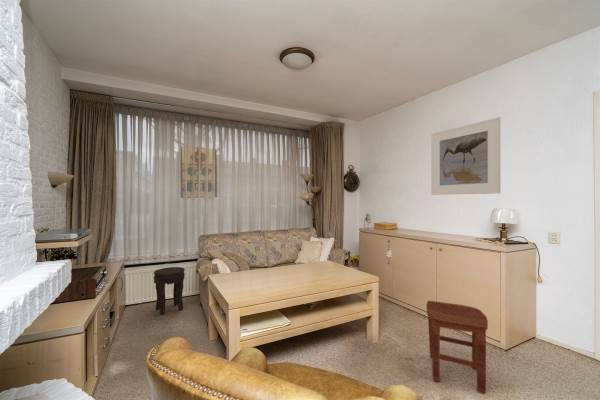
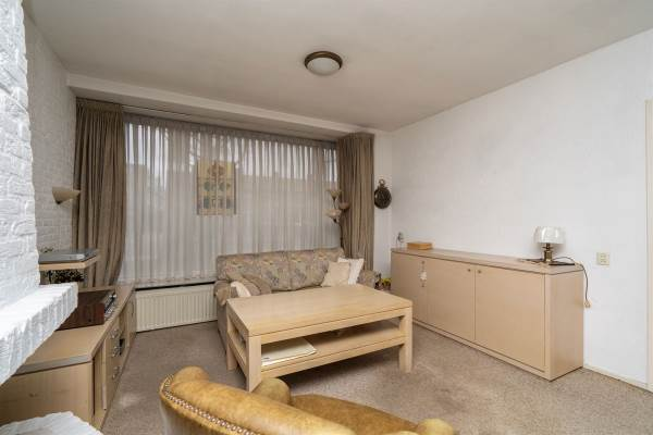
- side table [153,266,186,316]
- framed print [430,116,501,196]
- stool [426,300,489,395]
